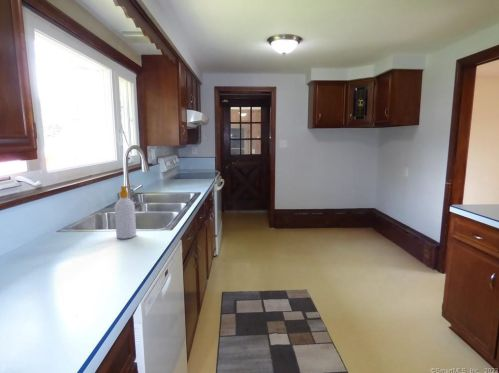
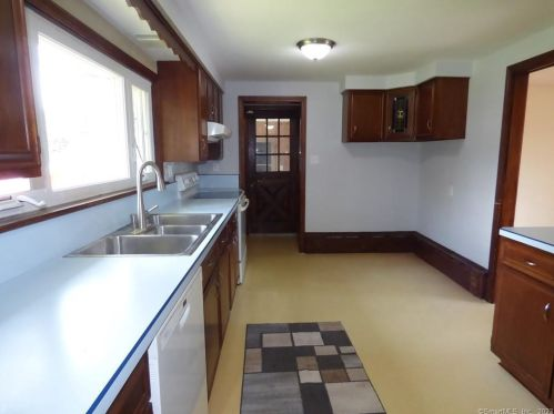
- soap bottle [114,185,137,240]
